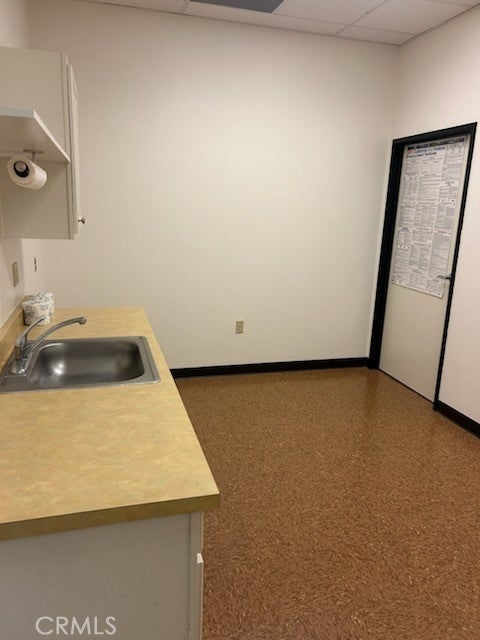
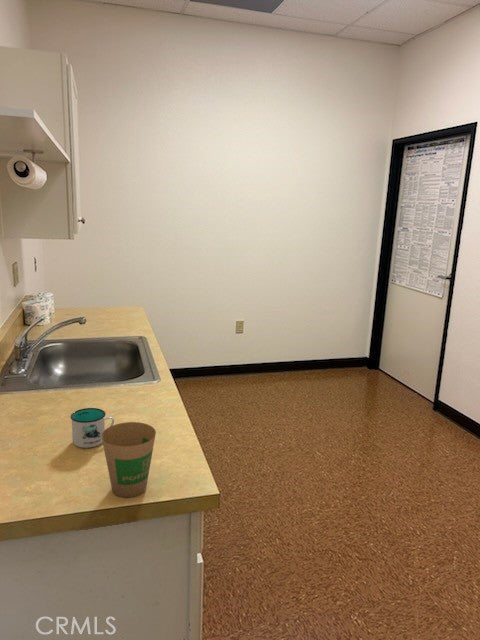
+ mug [69,407,115,449]
+ paper cup [102,421,157,498]
